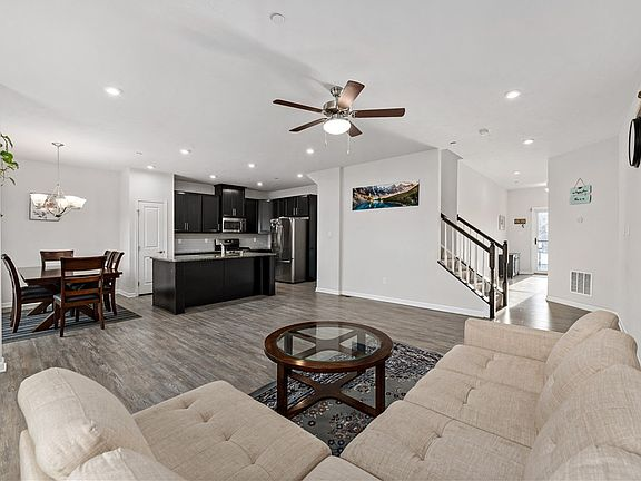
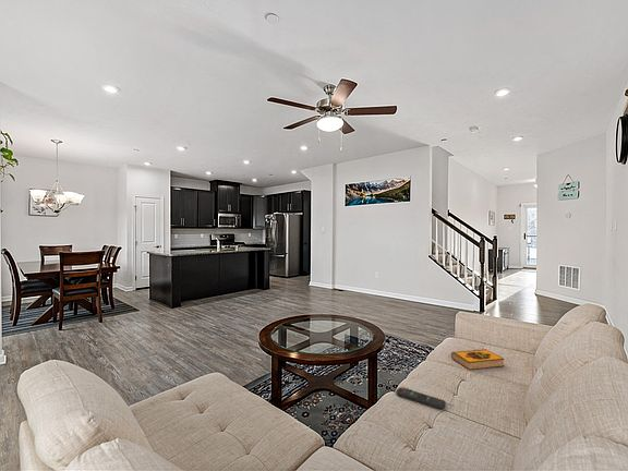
+ remote control [396,386,447,411]
+ hardback book [450,348,506,371]
